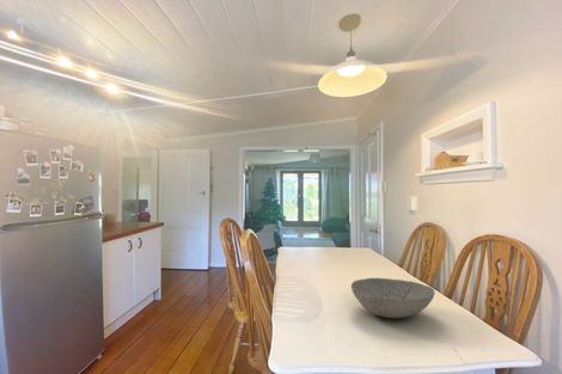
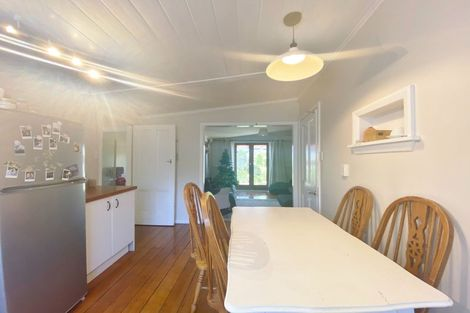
- bowl [350,277,436,319]
